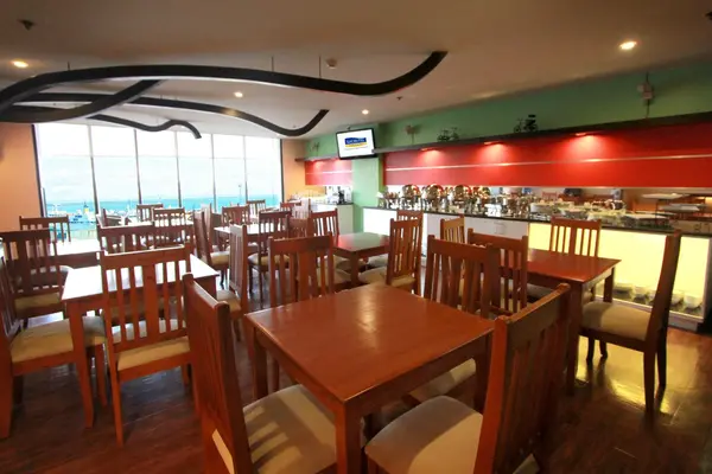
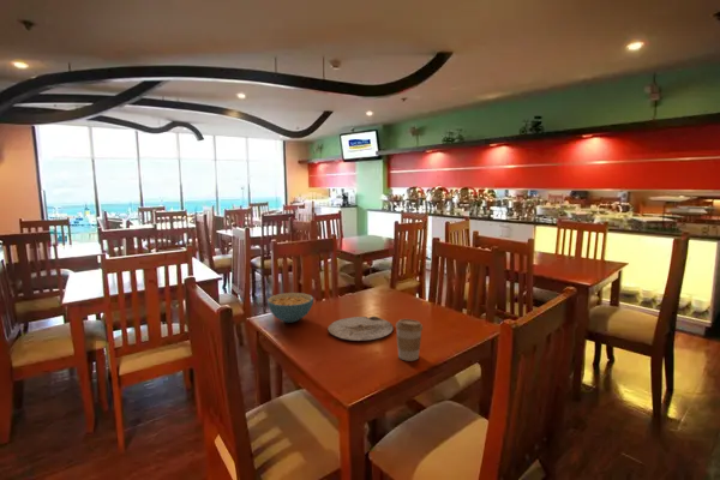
+ plate [328,316,395,342]
+ cereal bowl [266,292,314,324]
+ coffee cup [395,318,424,362]
